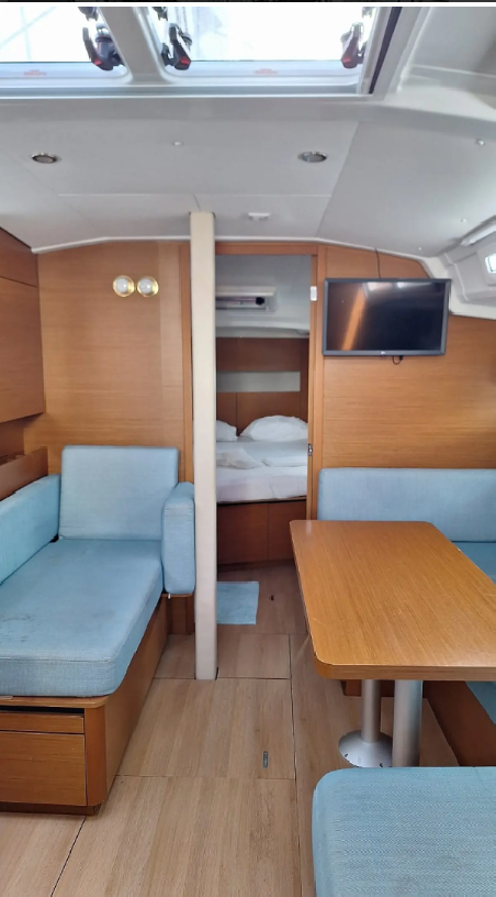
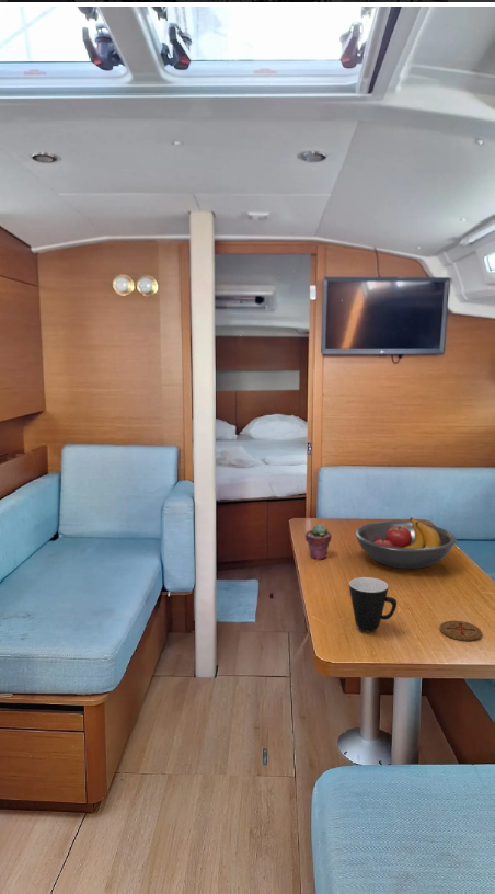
+ potted succulent [304,523,333,561]
+ coaster [439,620,483,642]
+ fruit bowl [354,516,458,570]
+ mug [348,576,398,632]
